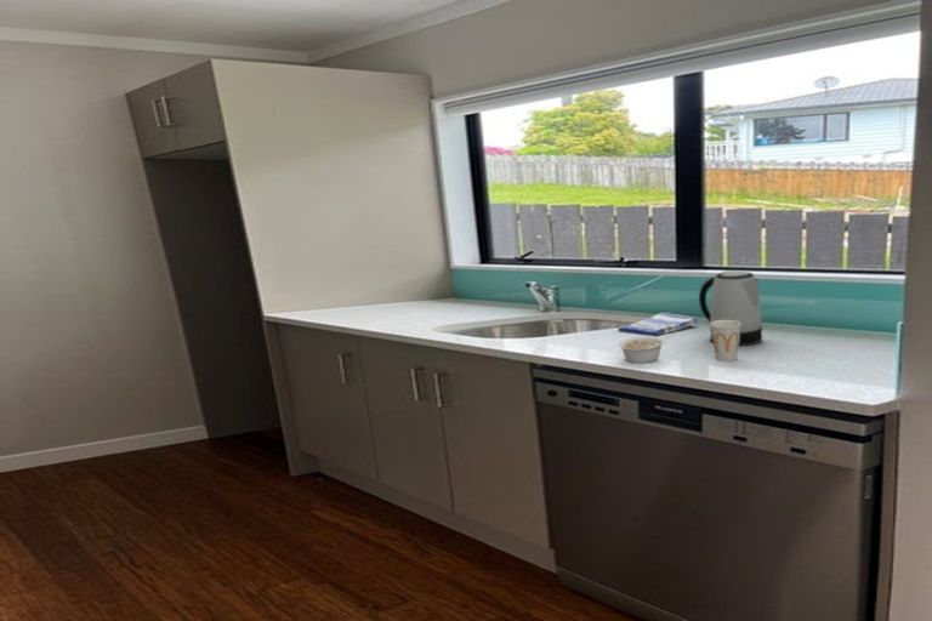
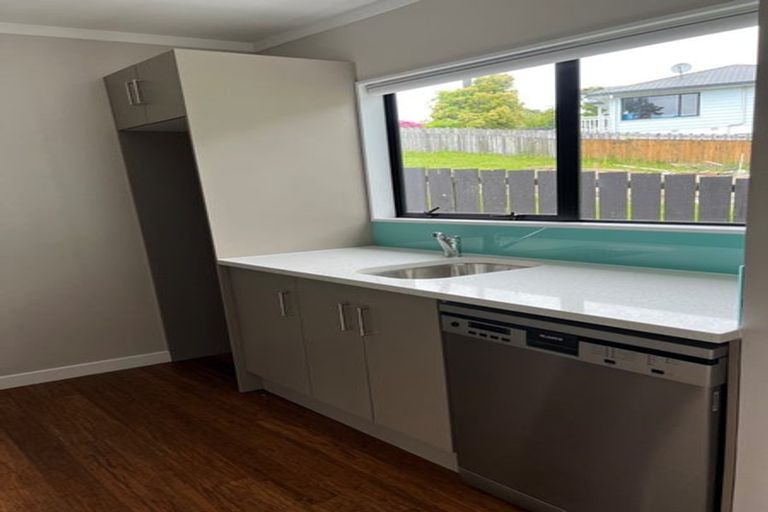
- legume [618,334,675,365]
- dish towel [616,312,699,337]
- cup [709,320,740,363]
- kettle [698,269,763,347]
